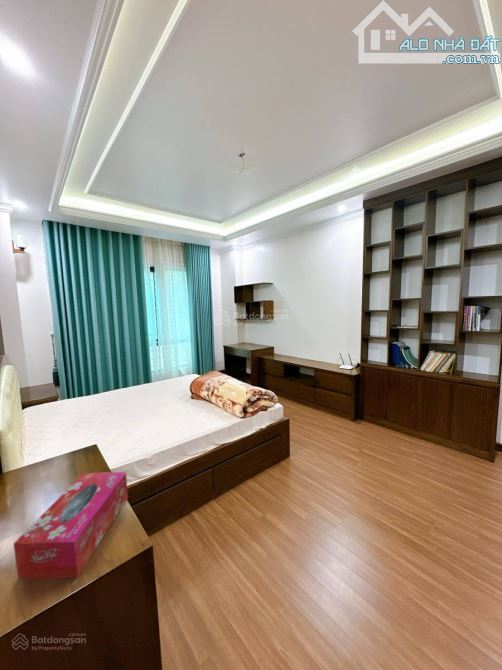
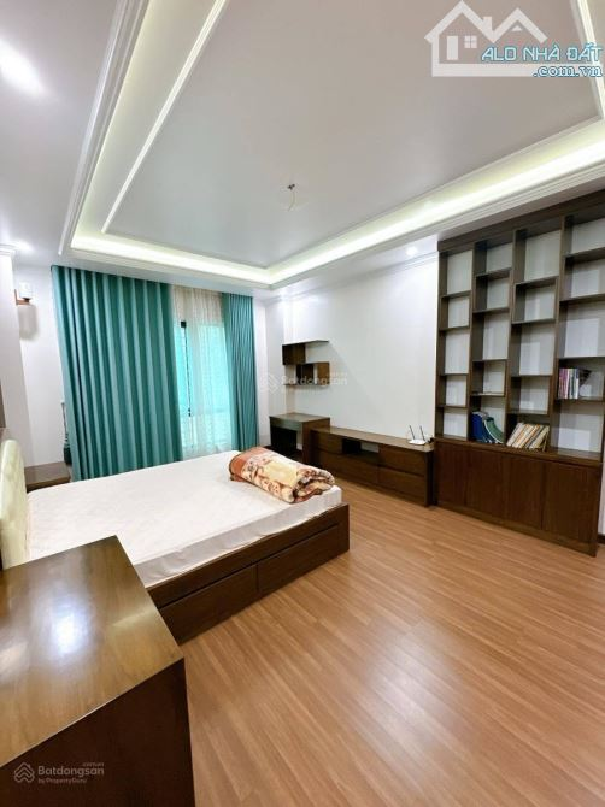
- tissue box [13,471,129,579]
